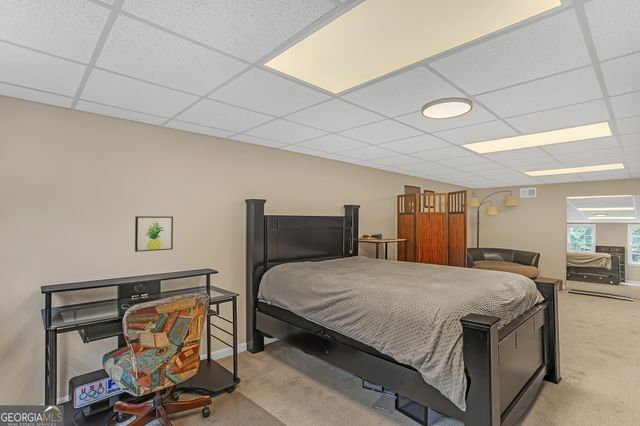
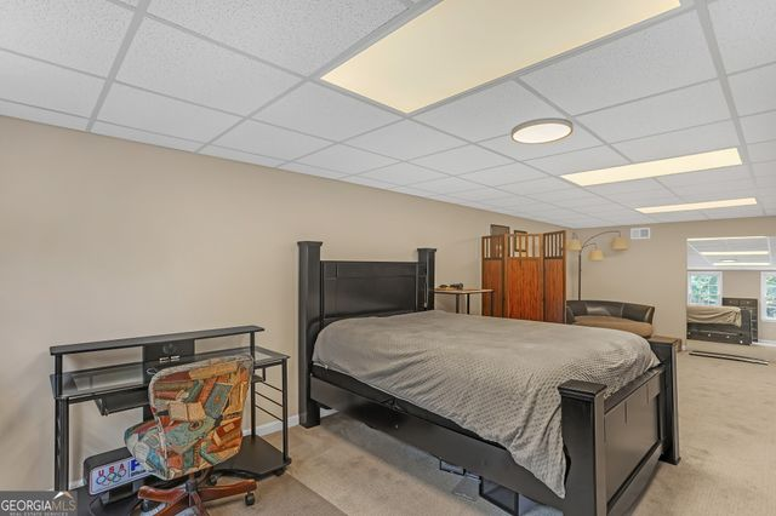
- wall art [134,215,174,253]
